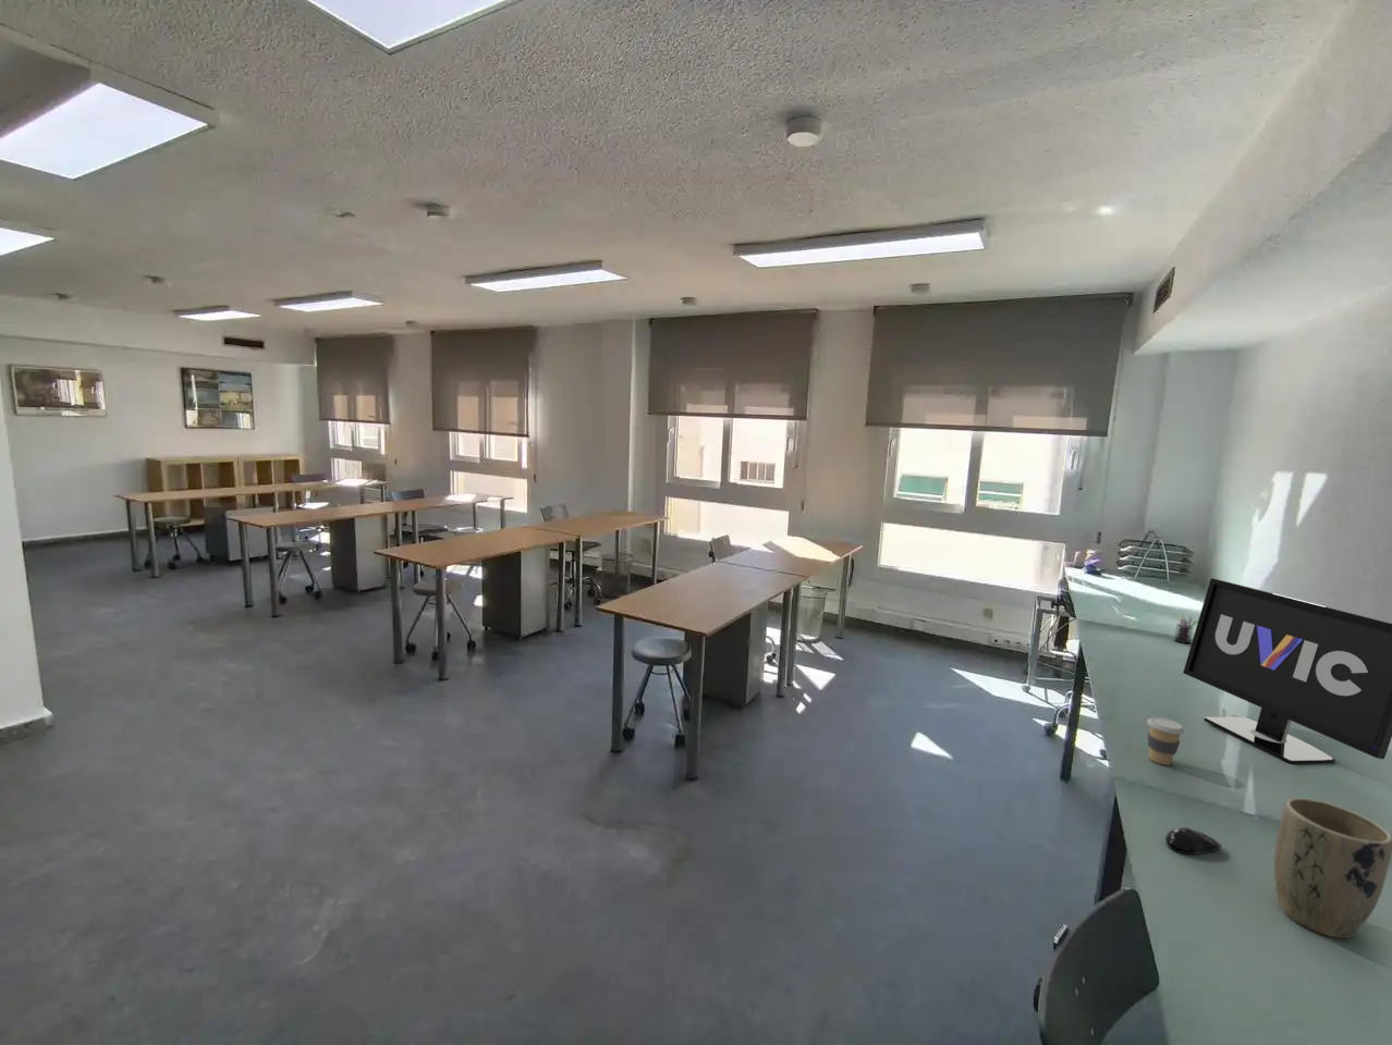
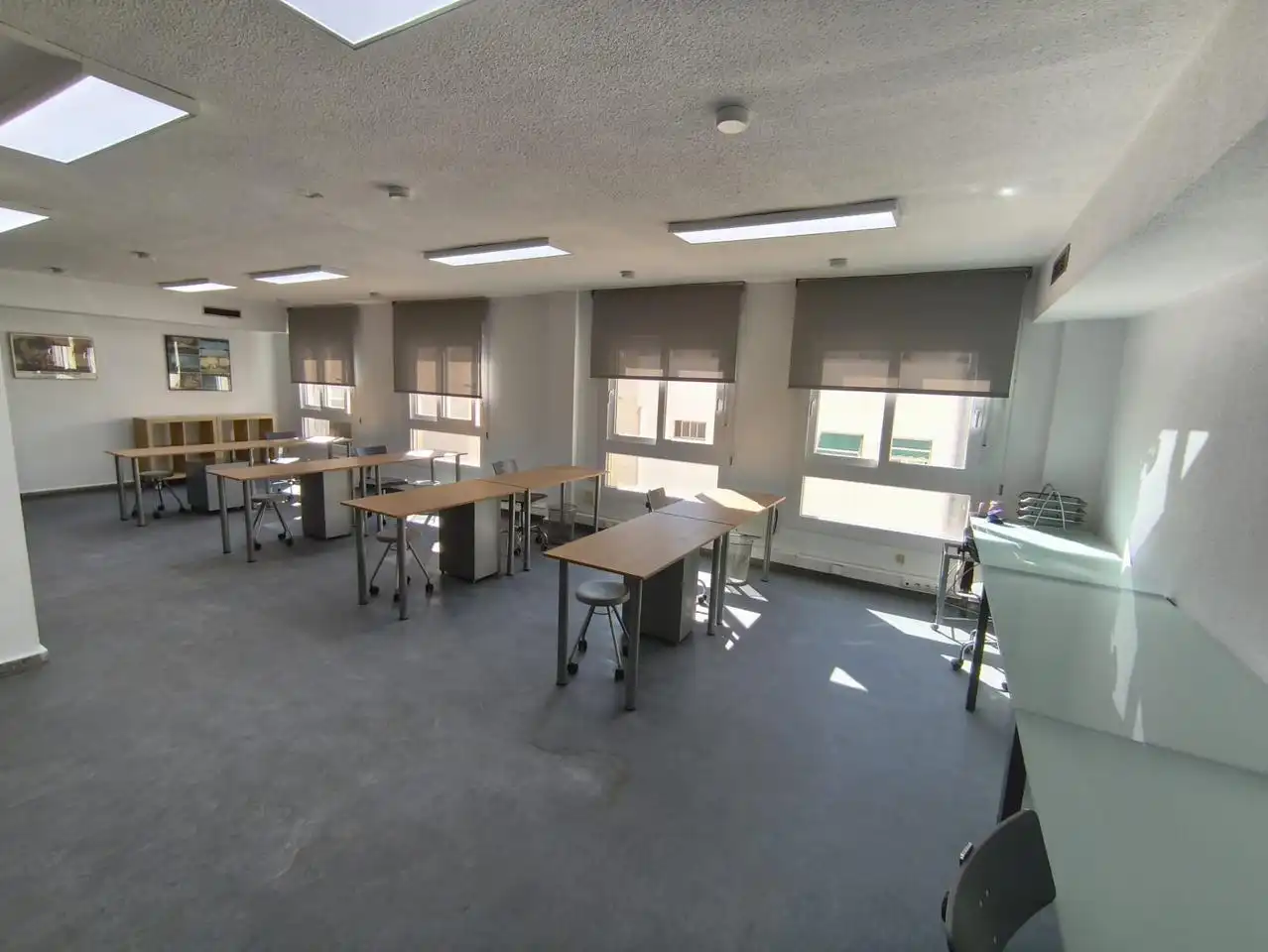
- coffee cup [1146,717,1185,766]
- computer mouse [1165,827,1222,855]
- monitor [1182,577,1392,765]
- plant pot [1273,797,1392,940]
- pen holder [1174,615,1198,644]
